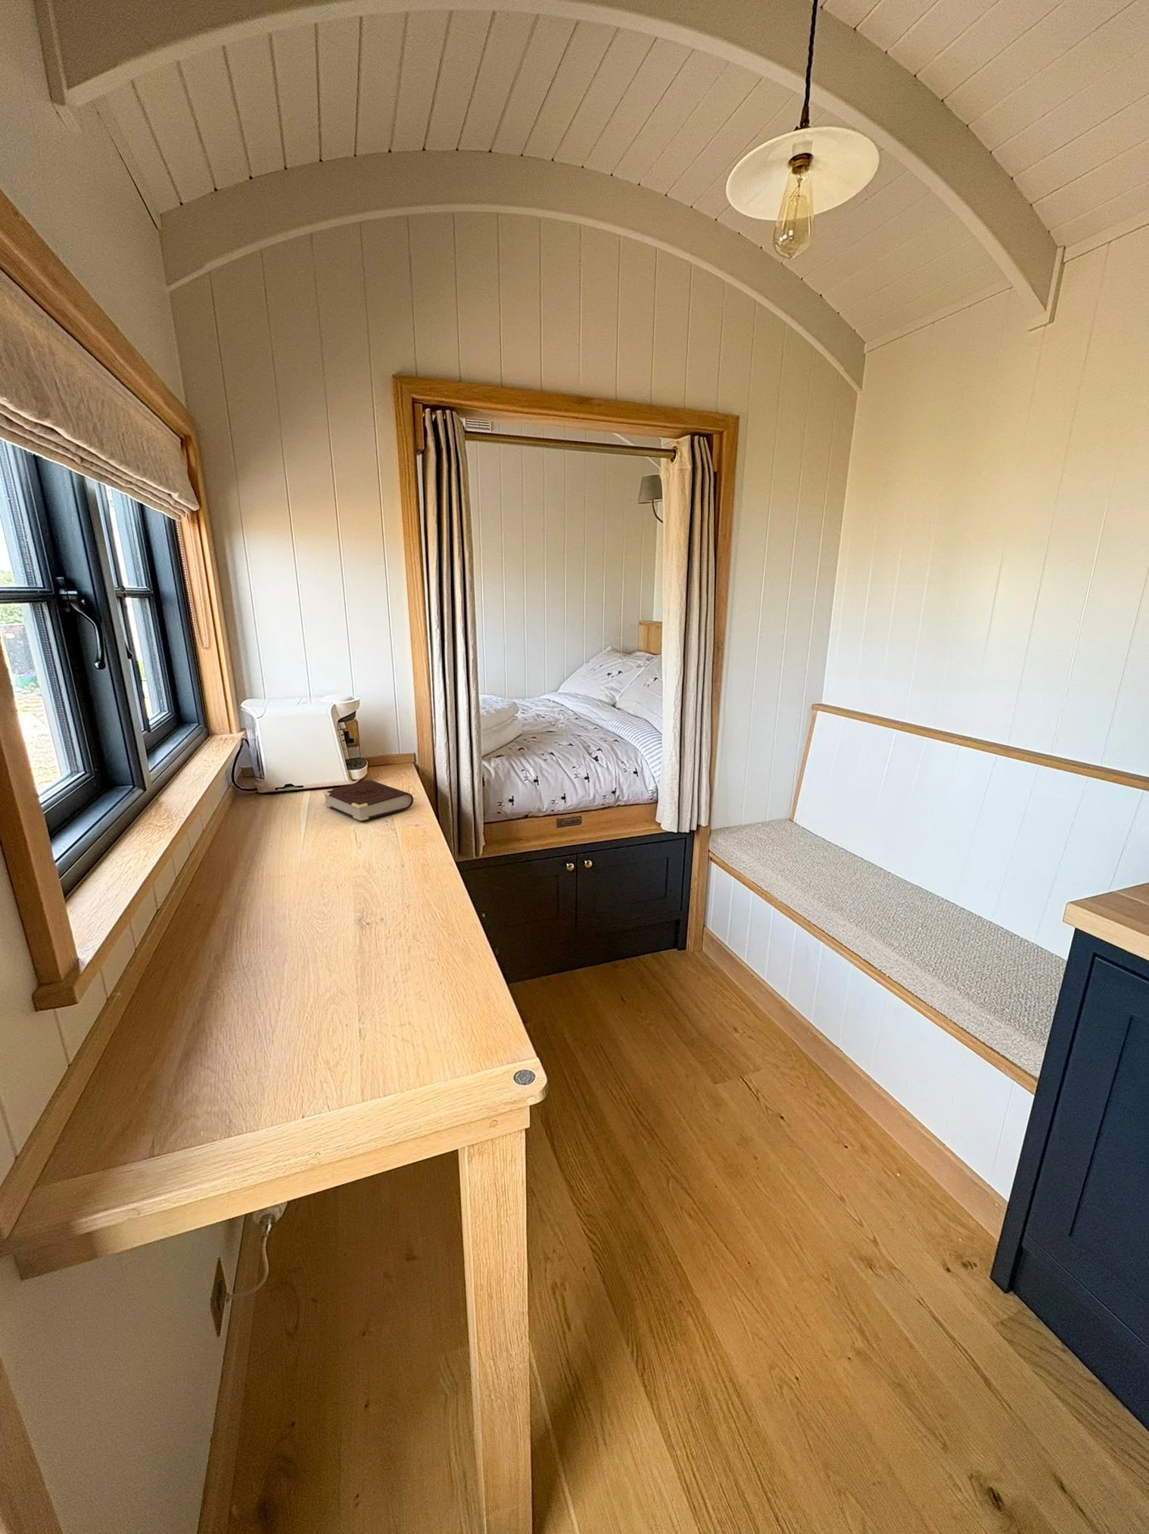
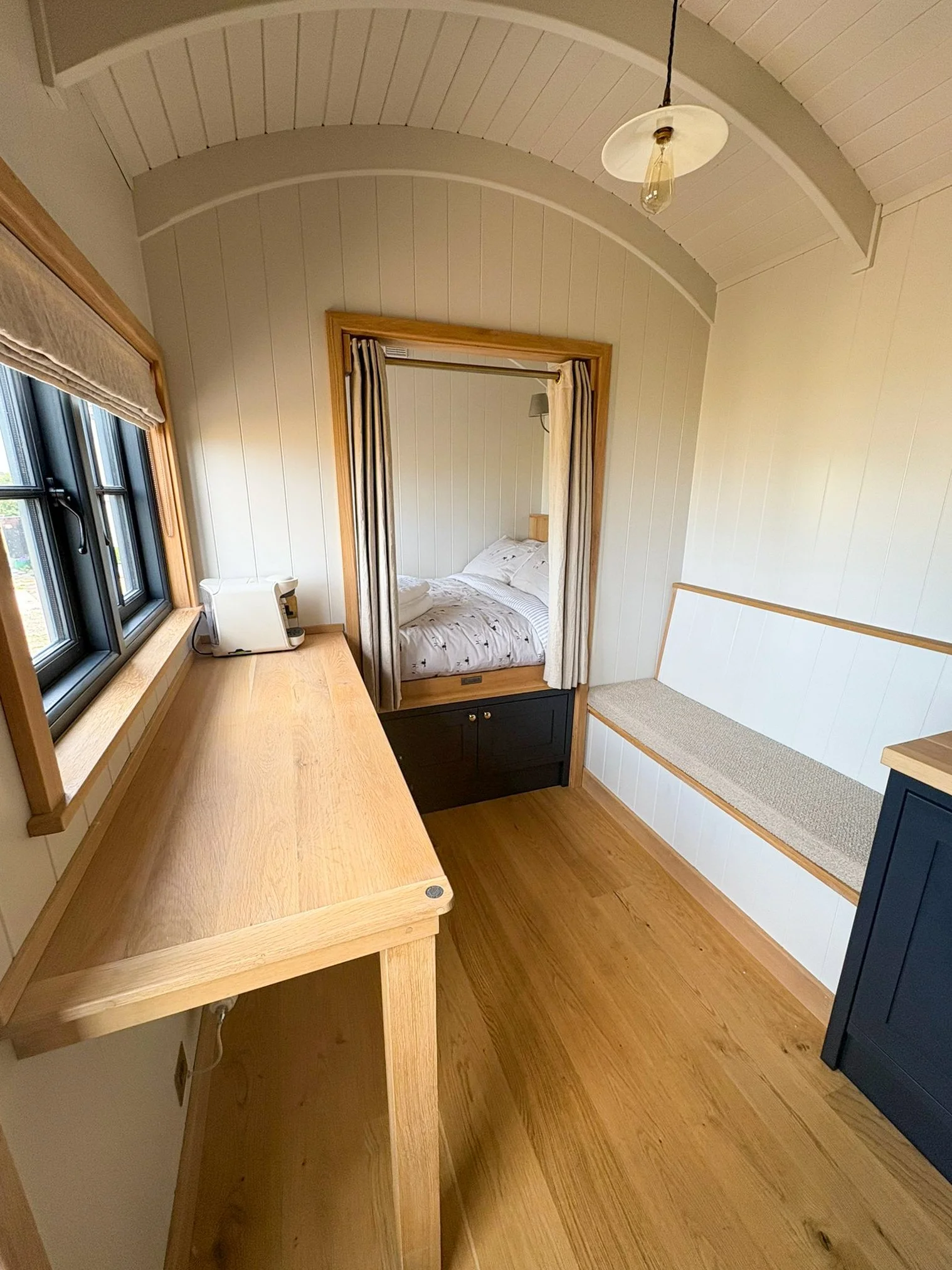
- book [322,779,414,821]
